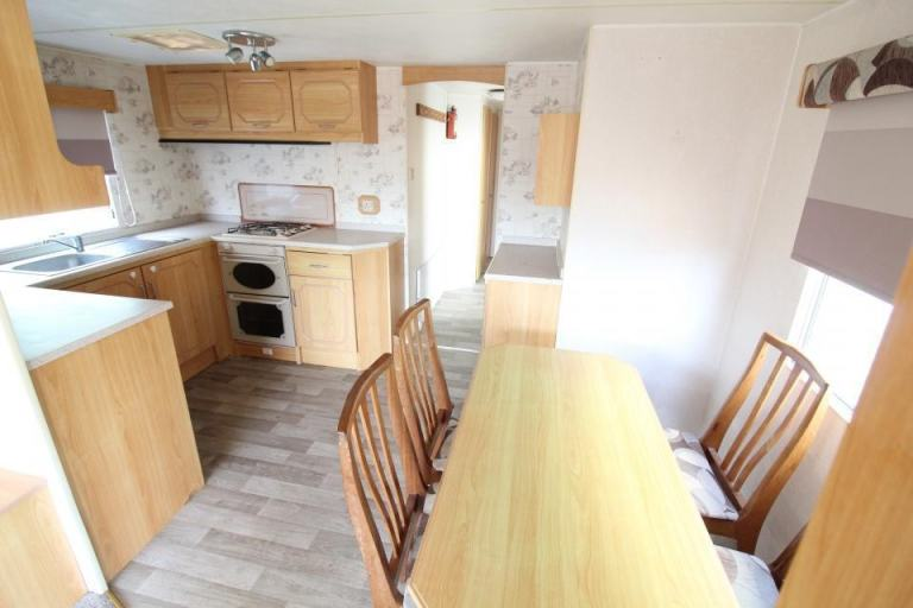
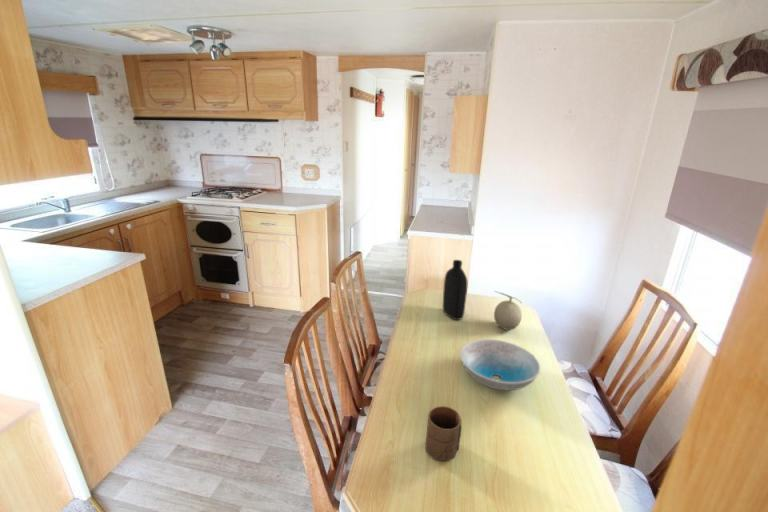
+ fruit [493,290,523,331]
+ dish [459,338,541,391]
+ bottle [442,259,468,321]
+ cup [425,405,463,462]
